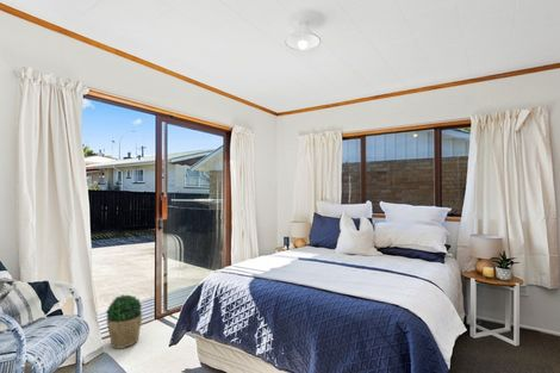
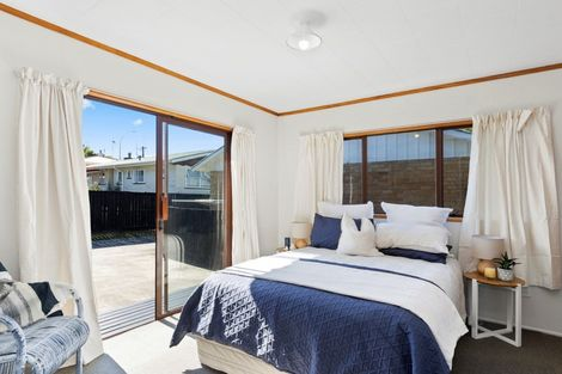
- potted plant [105,294,143,350]
